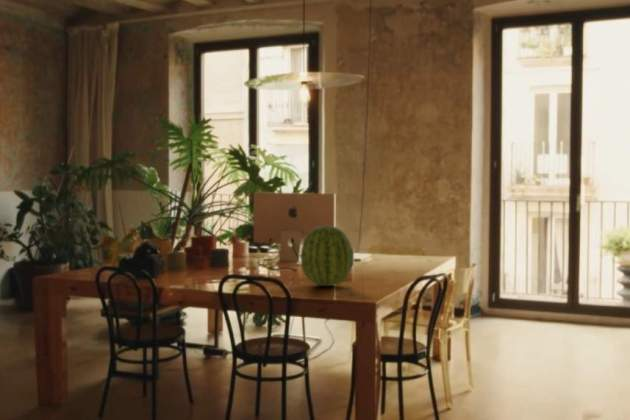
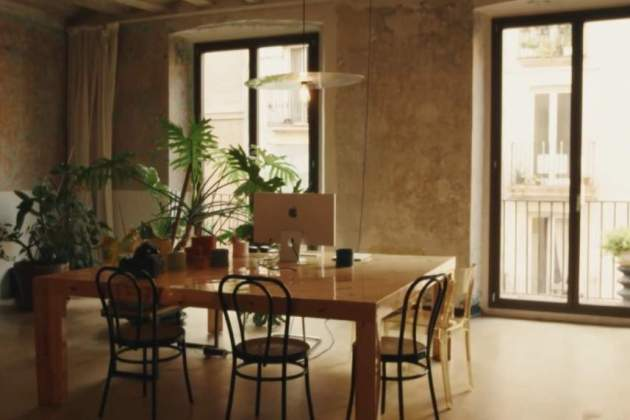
- fruit [299,225,354,287]
